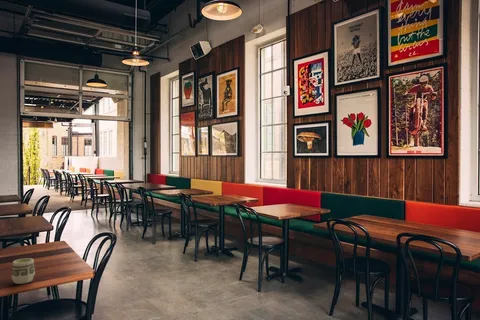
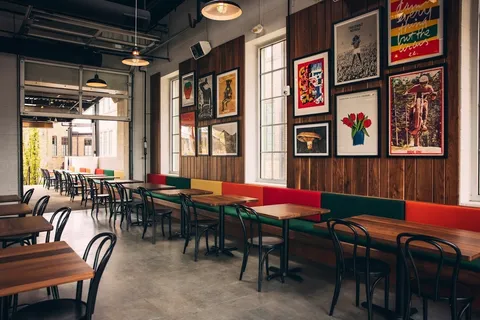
- cup [10,257,36,285]
